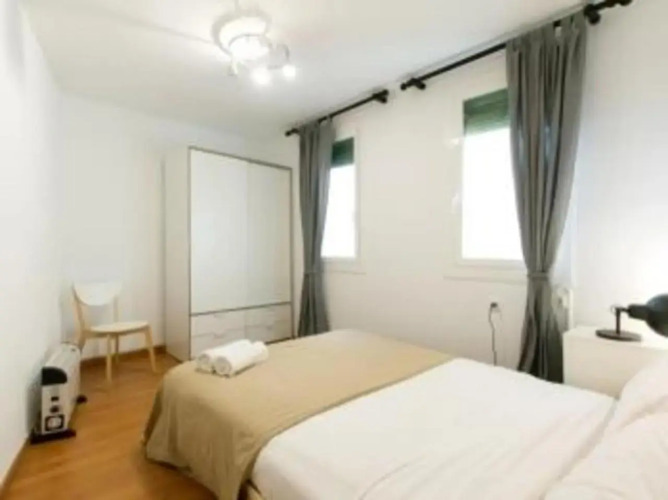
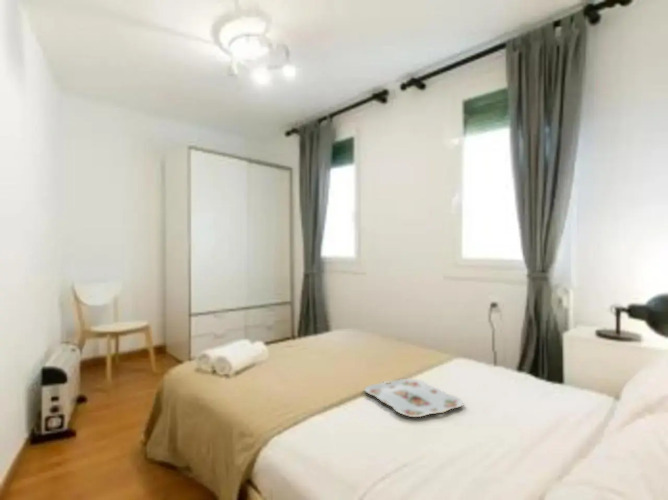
+ serving tray [363,378,465,418]
